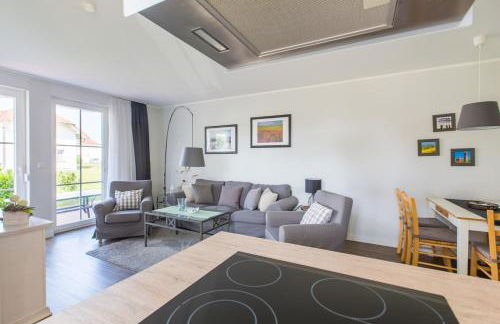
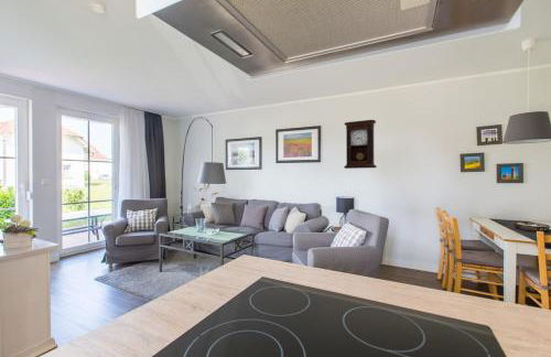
+ pendulum clock [344,119,378,170]
